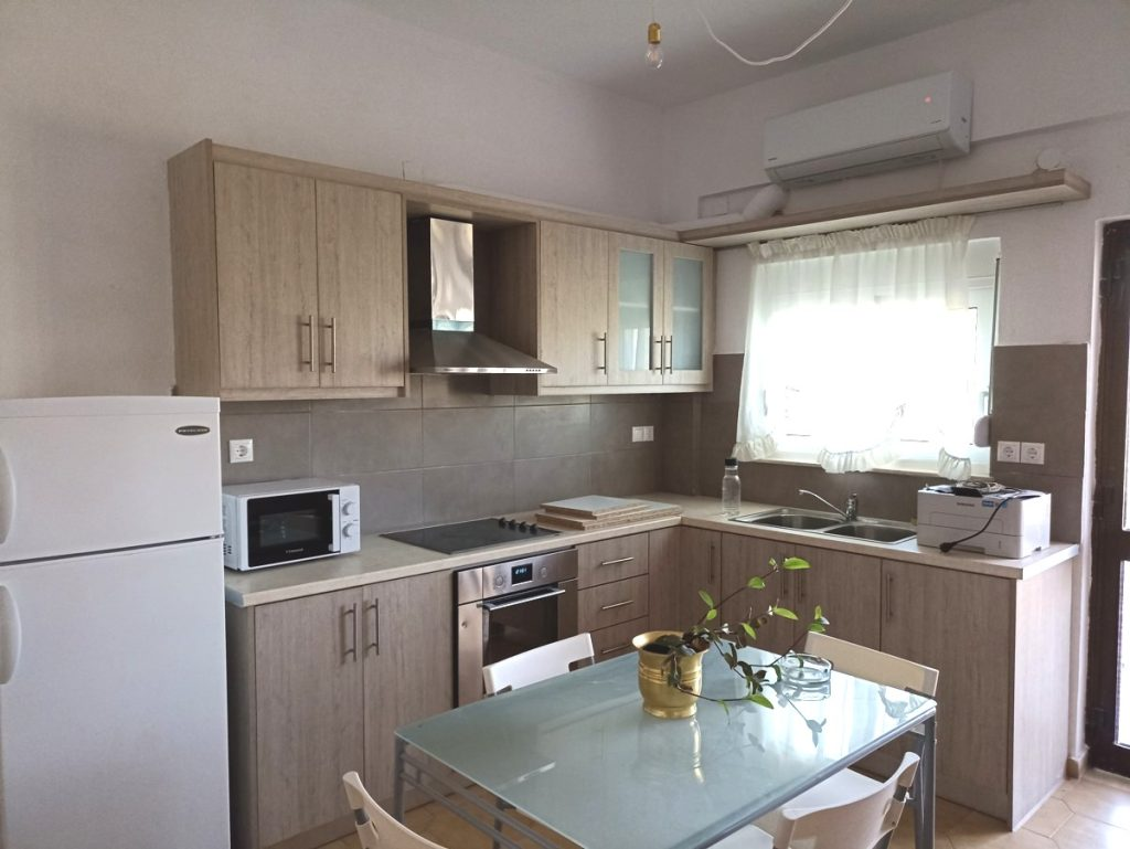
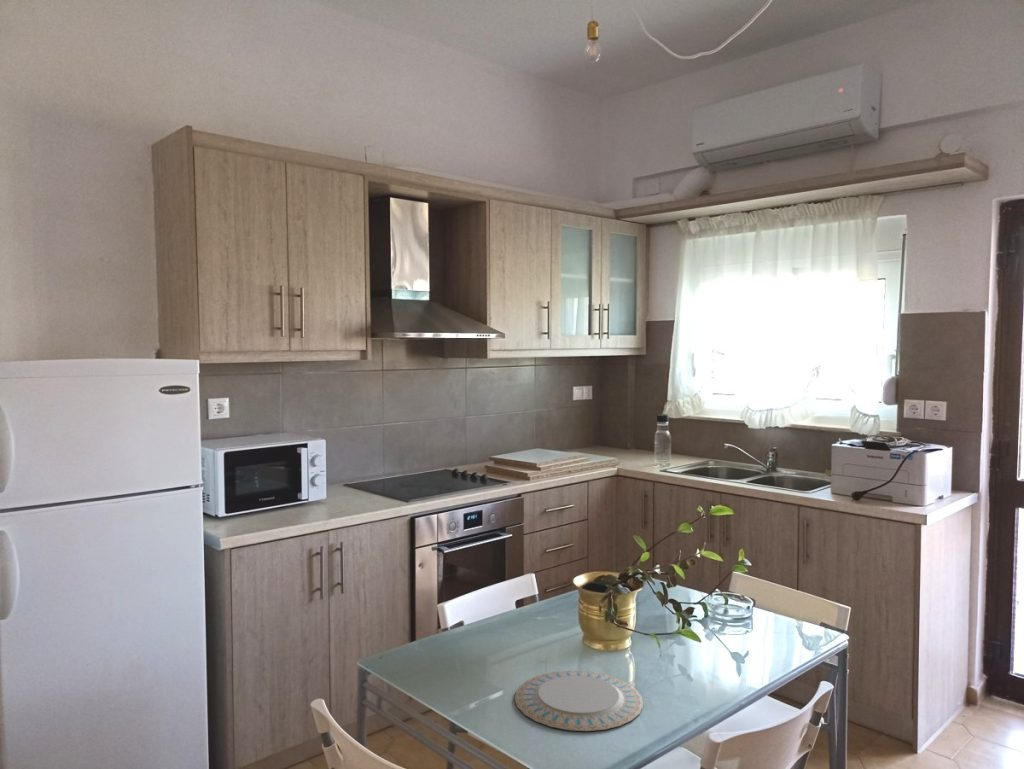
+ chinaware [514,670,644,732]
